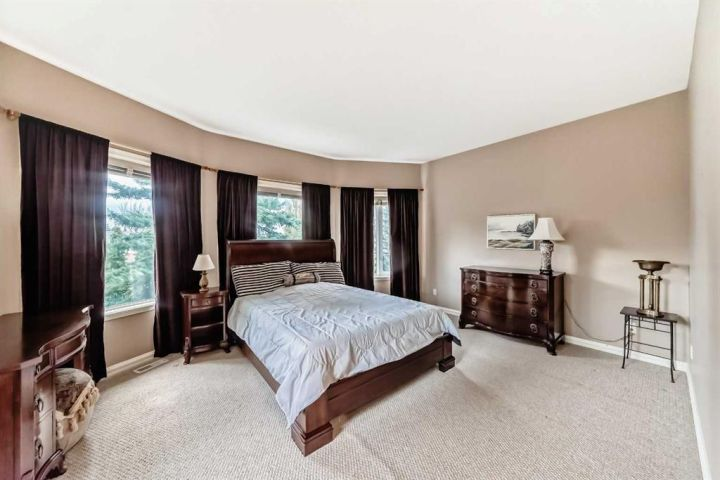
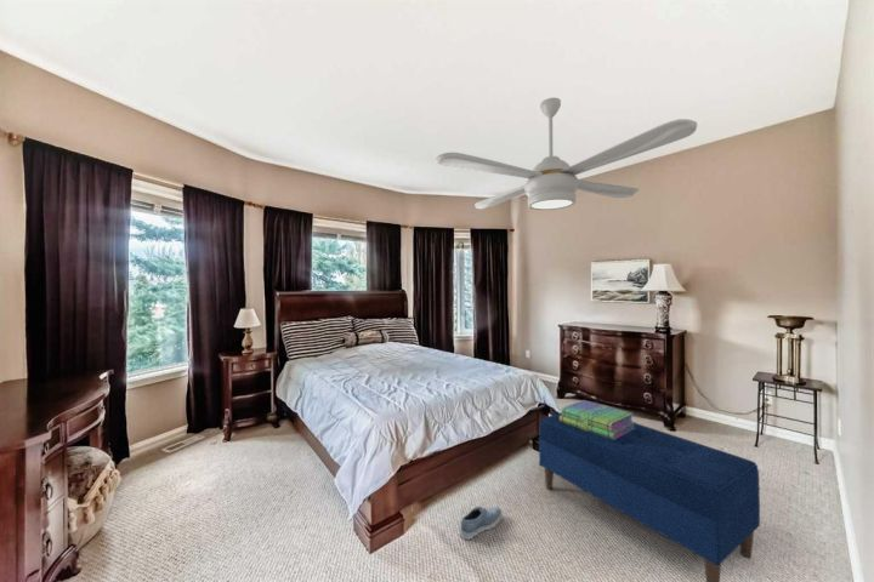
+ ceiling fan [435,97,698,211]
+ stack of books [560,399,636,440]
+ shoe [459,506,504,541]
+ bench [538,412,761,582]
